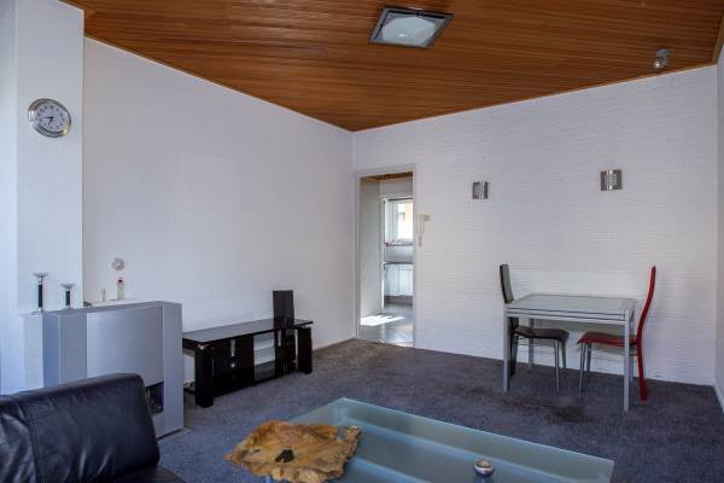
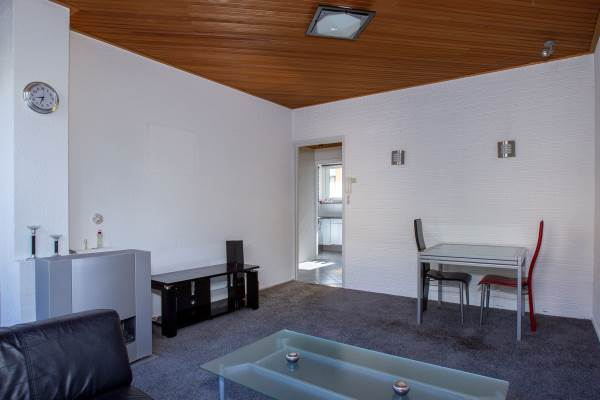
- decorative tray [222,419,361,483]
